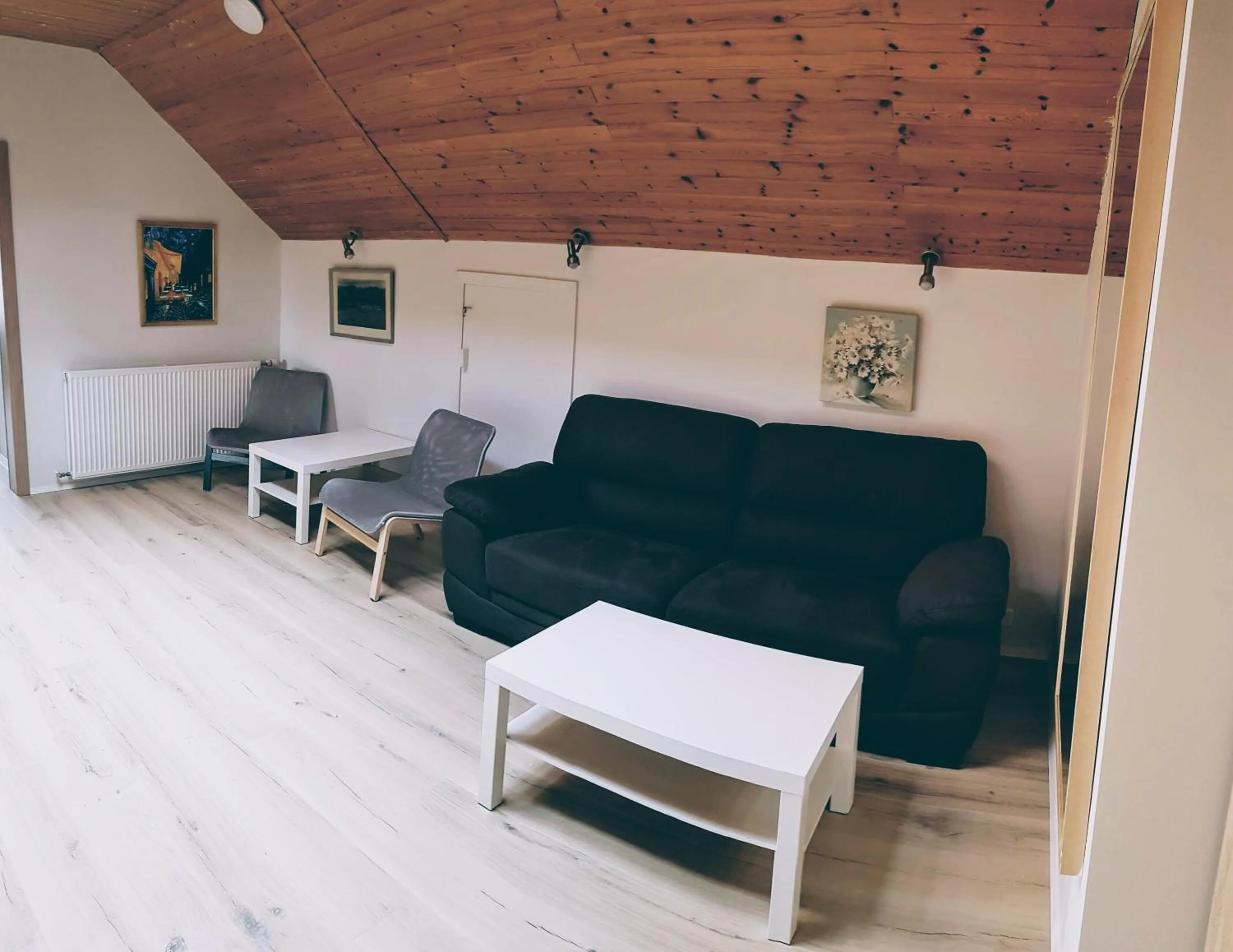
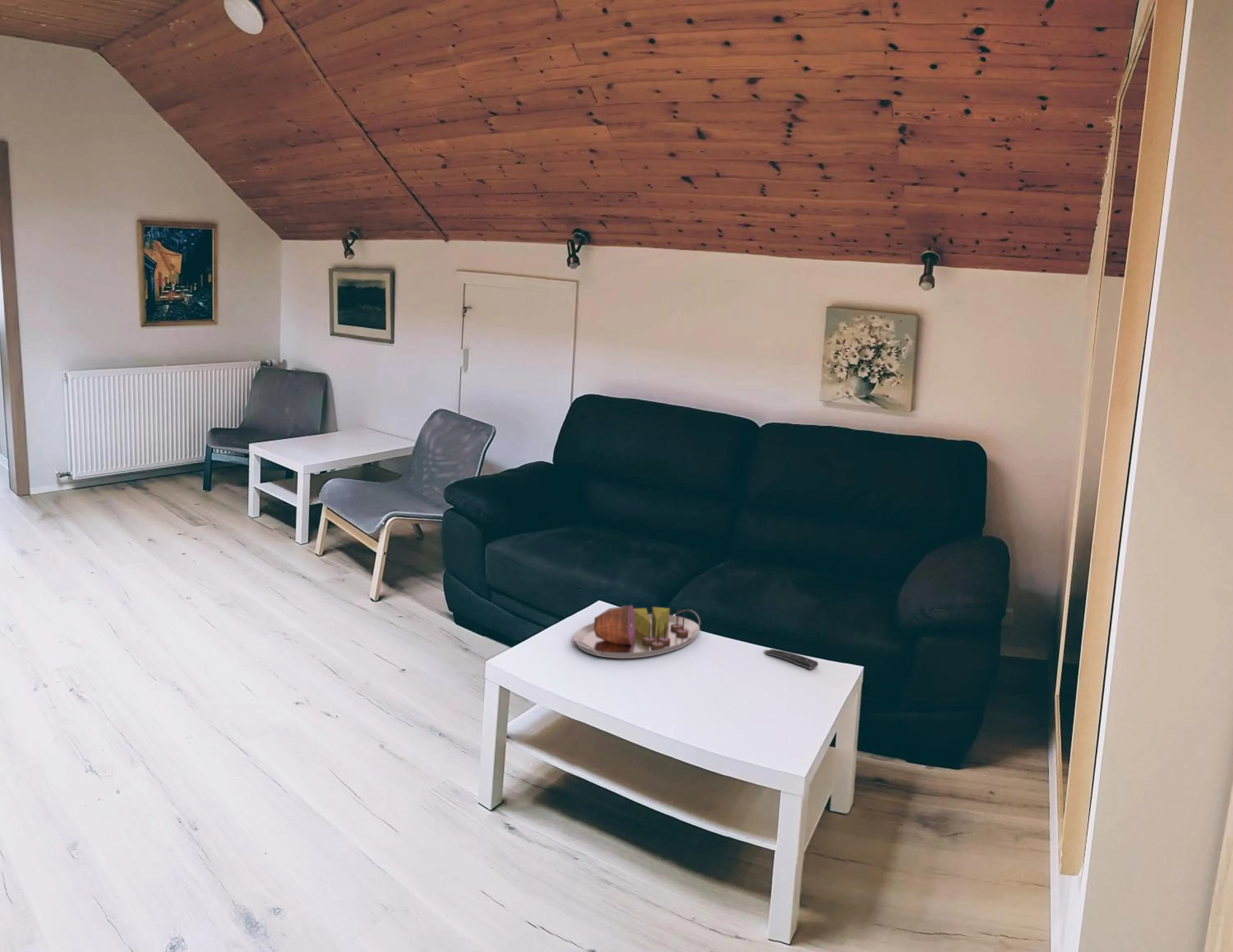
+ remote control [764,649,819,670]
+ serving tray [571,605,701,659]
